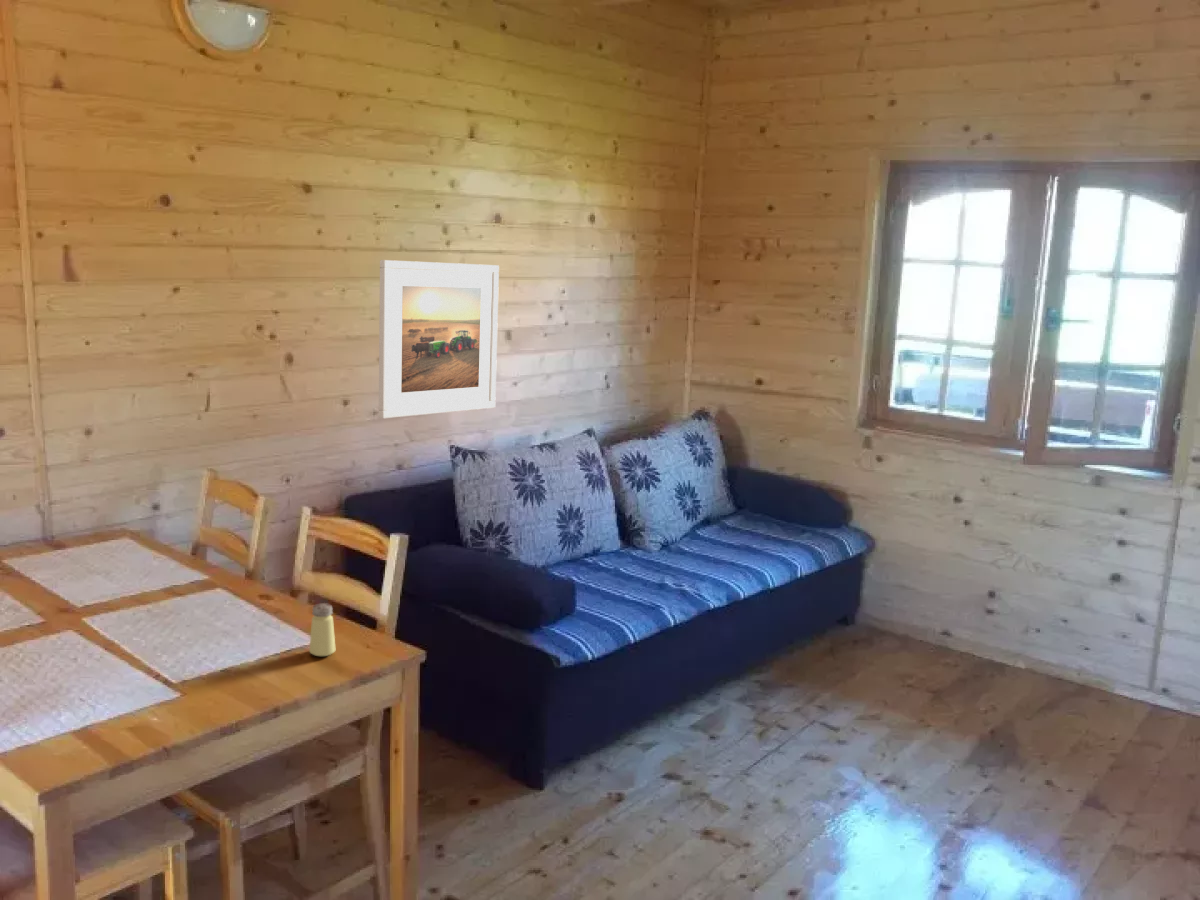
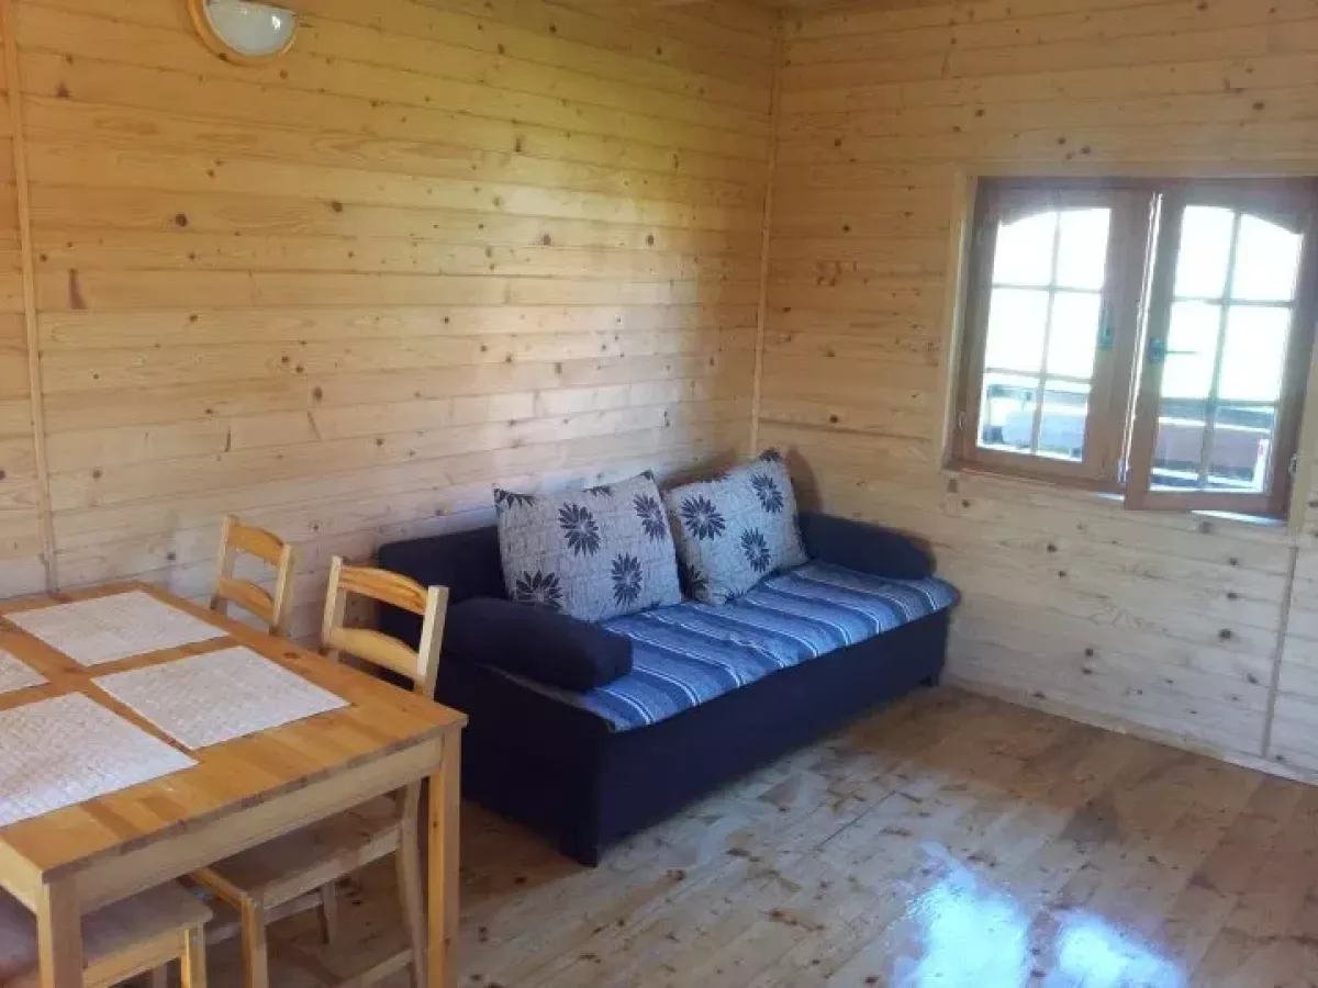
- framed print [378,259,500,420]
- saltshaker [308,602,336,657]
